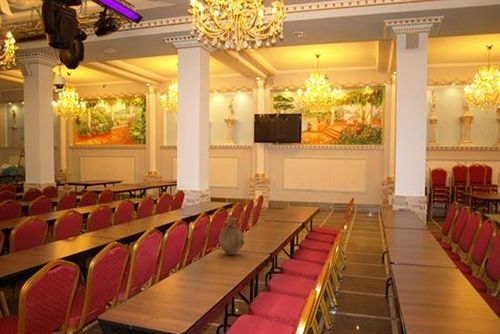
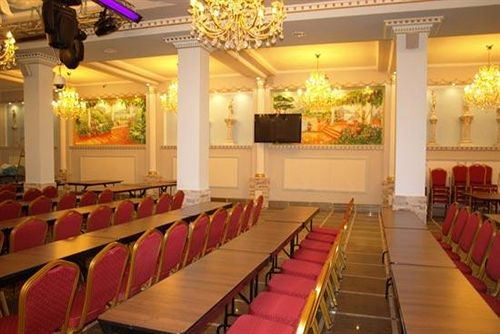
- vase [218,217,246,256]
